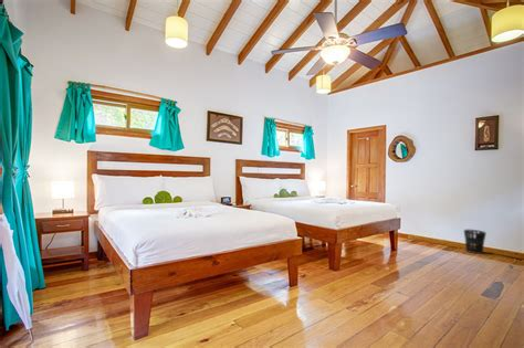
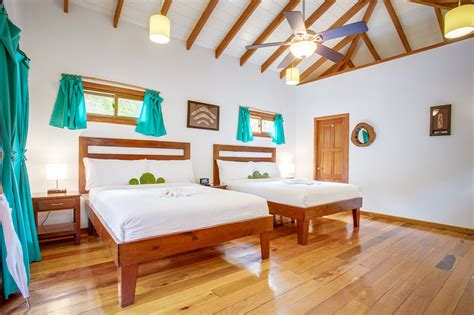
- wastebasket [463,229,488,255]
